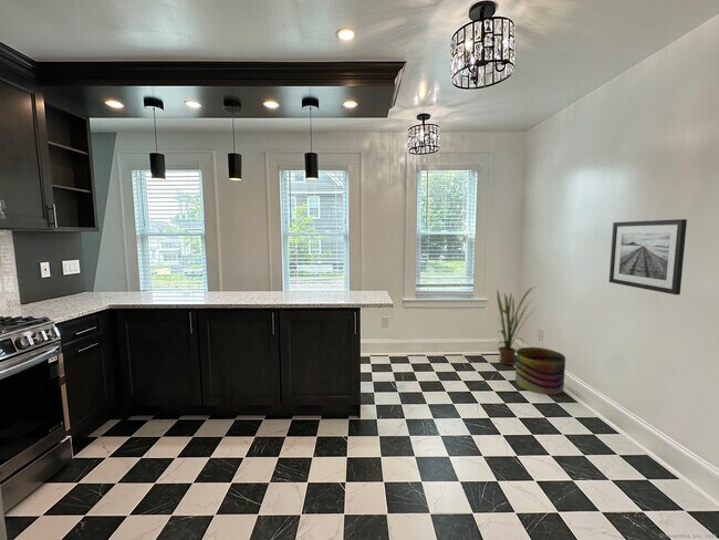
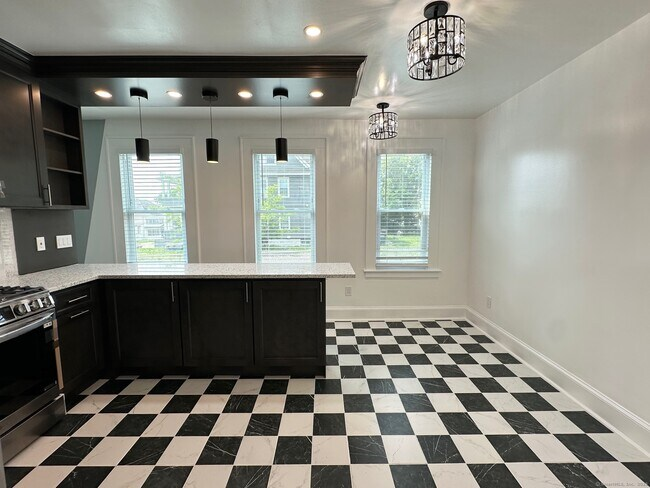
- wall art [608,218,688,295]
- house plant [493,285,540,366]
- basket [514,346,566,395]
